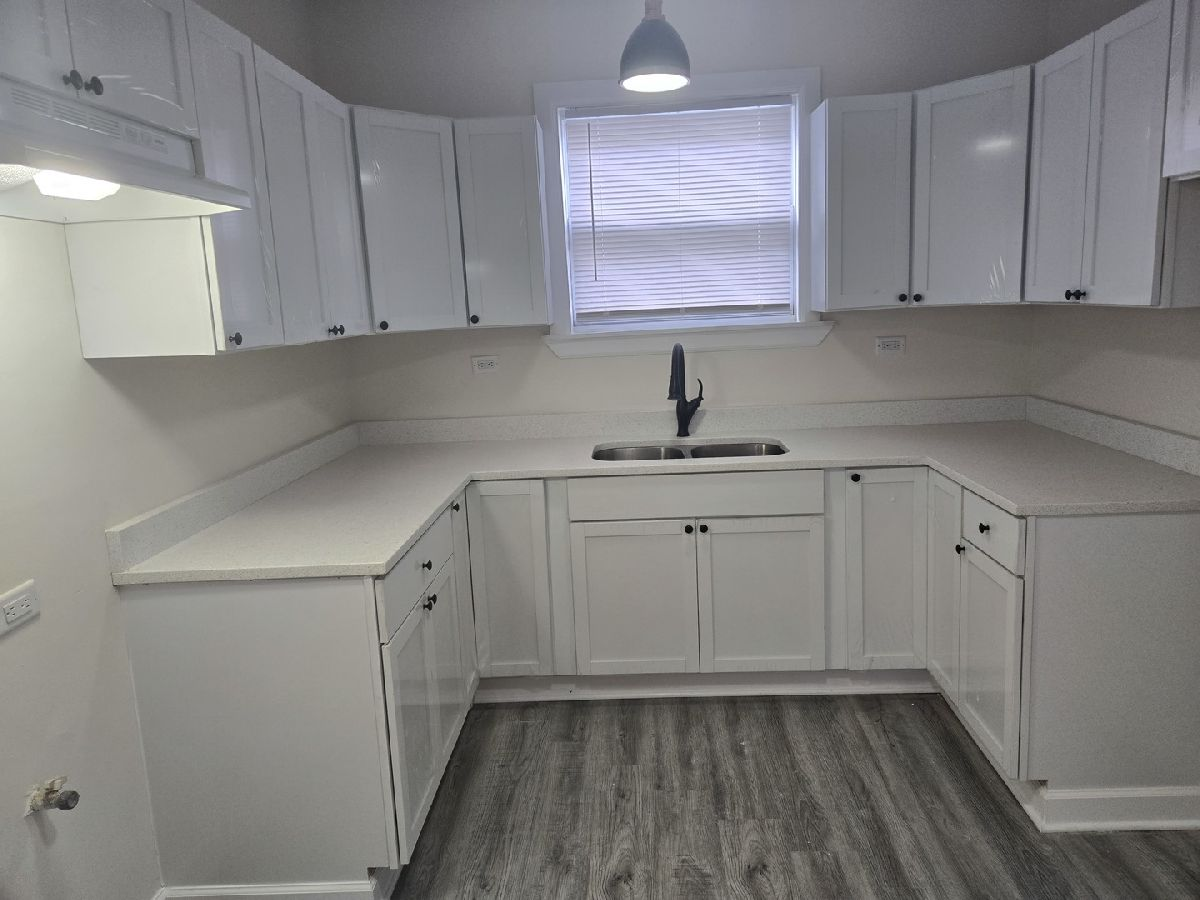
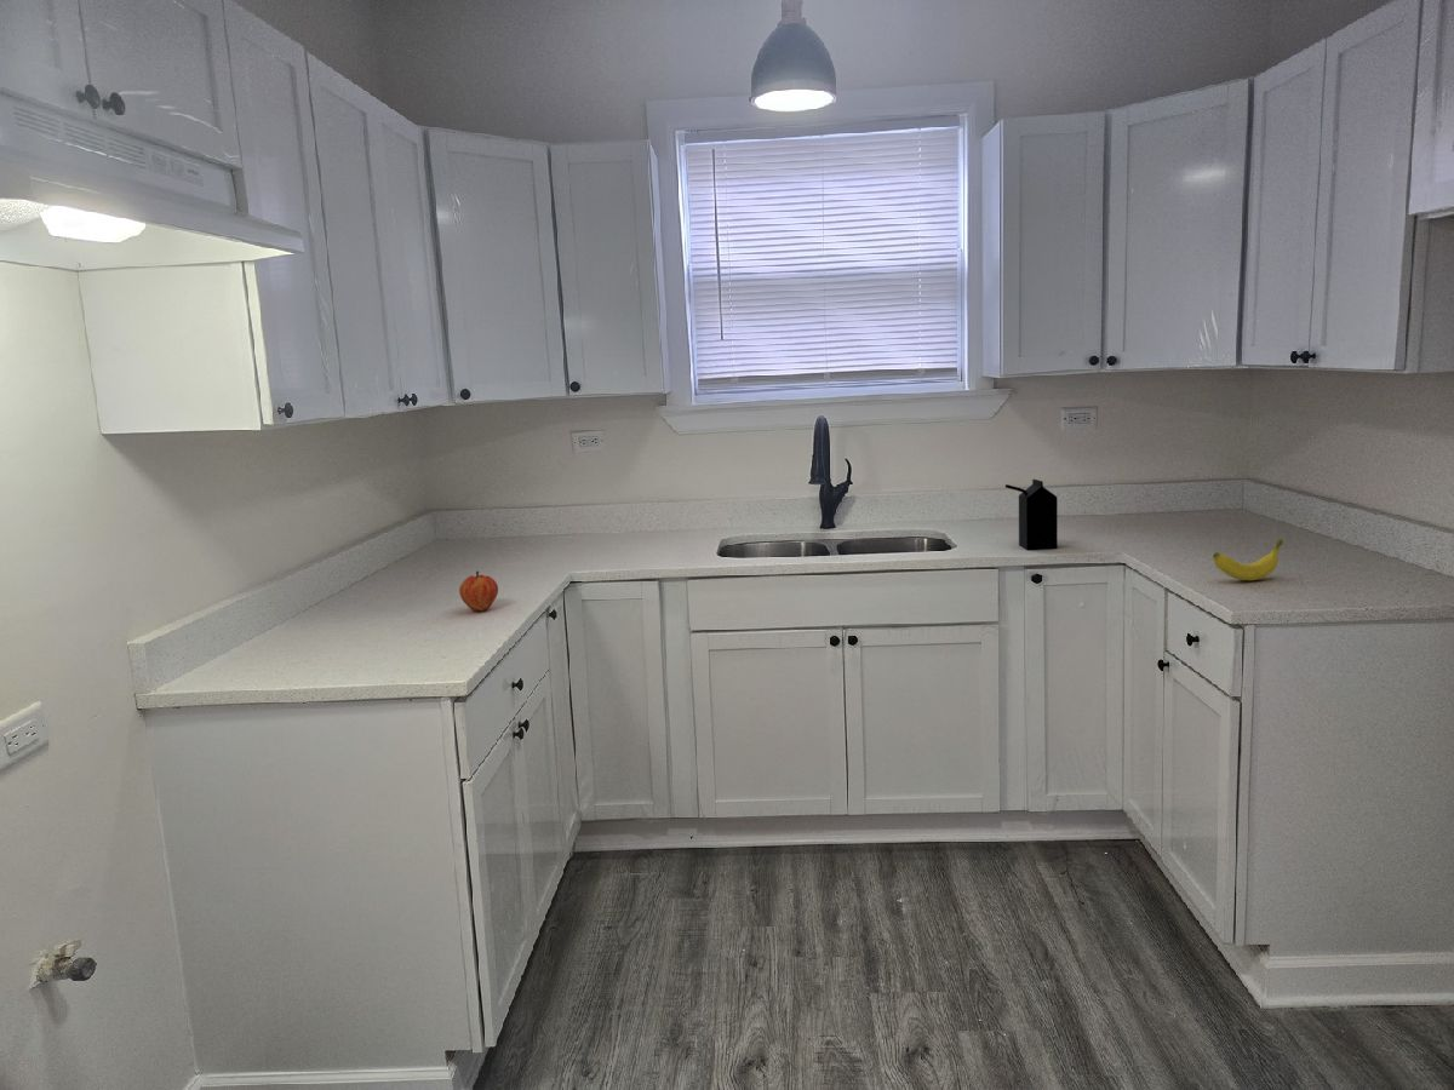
+ juice carton [1004,478,1059,551]
+ fruit [458,569,499,613]
+ banana [1212,538,1284,581]
